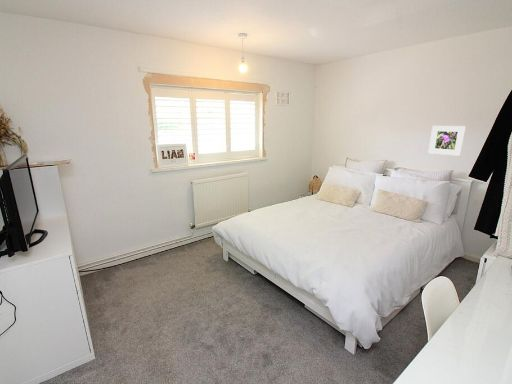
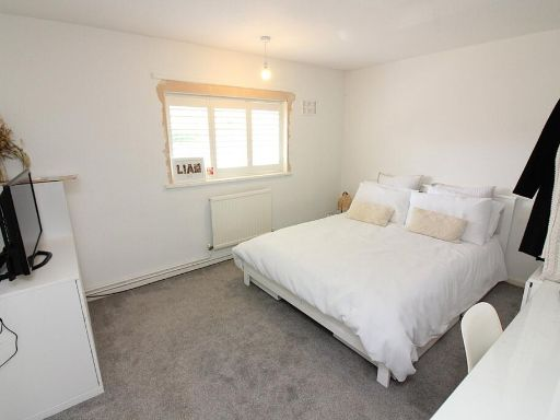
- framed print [427,125,467,157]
